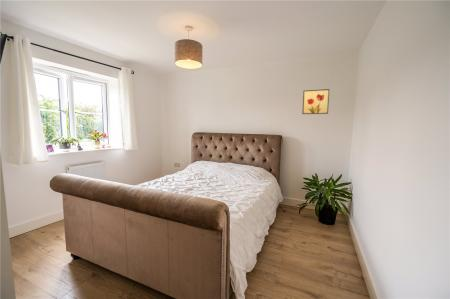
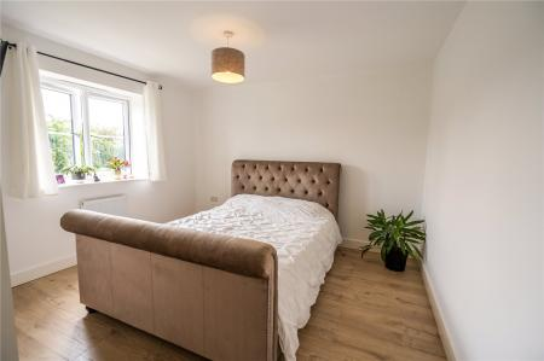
- wall art [301,88,330,115]
